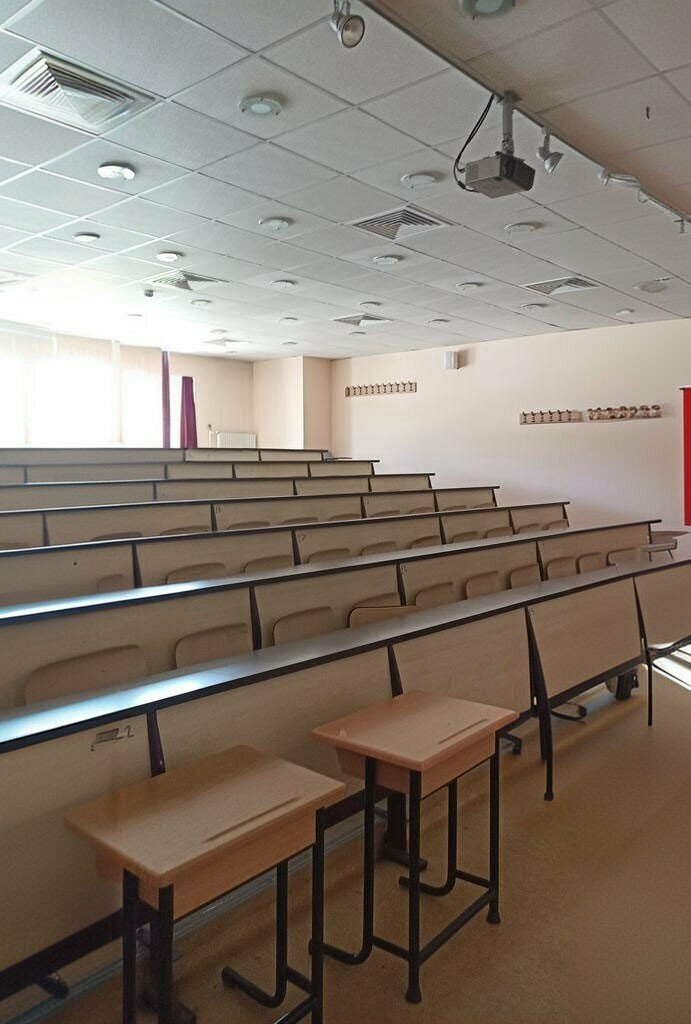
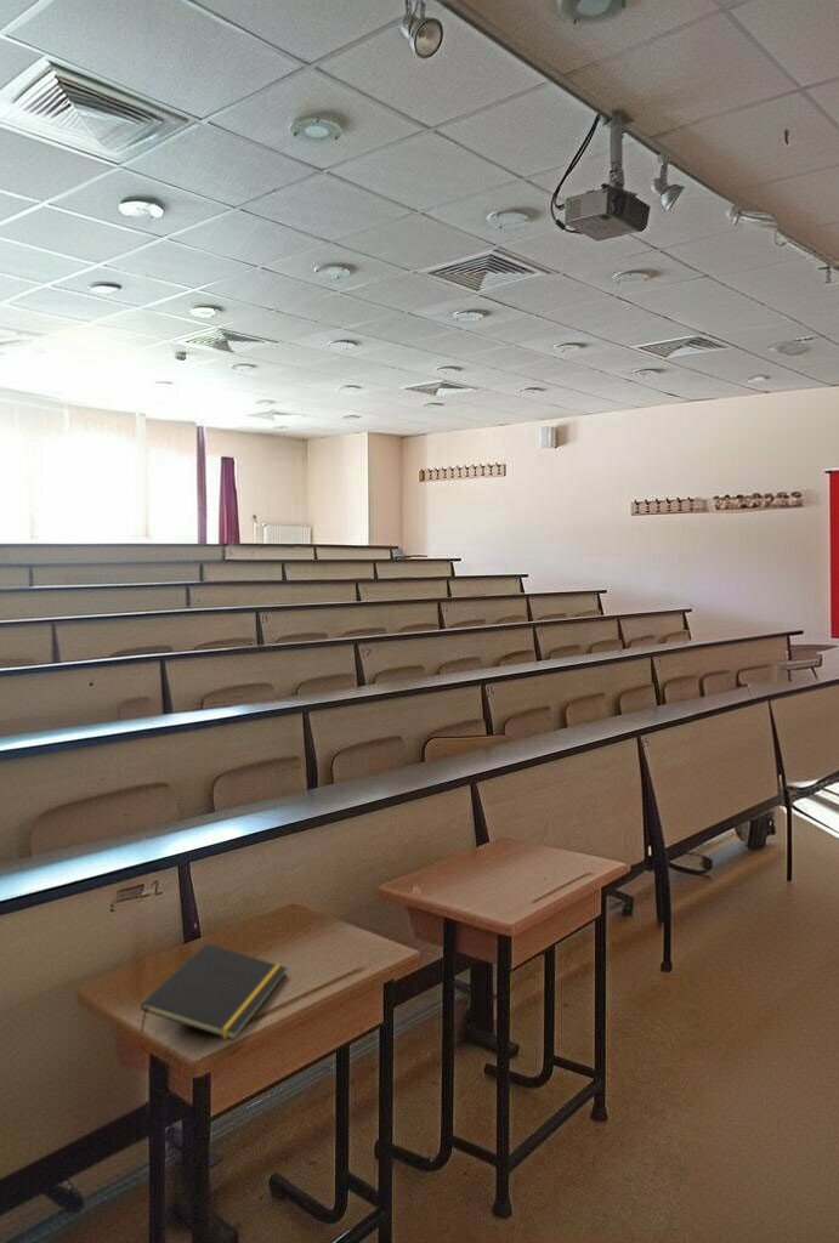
+ notepad [140,942,289,1041]
